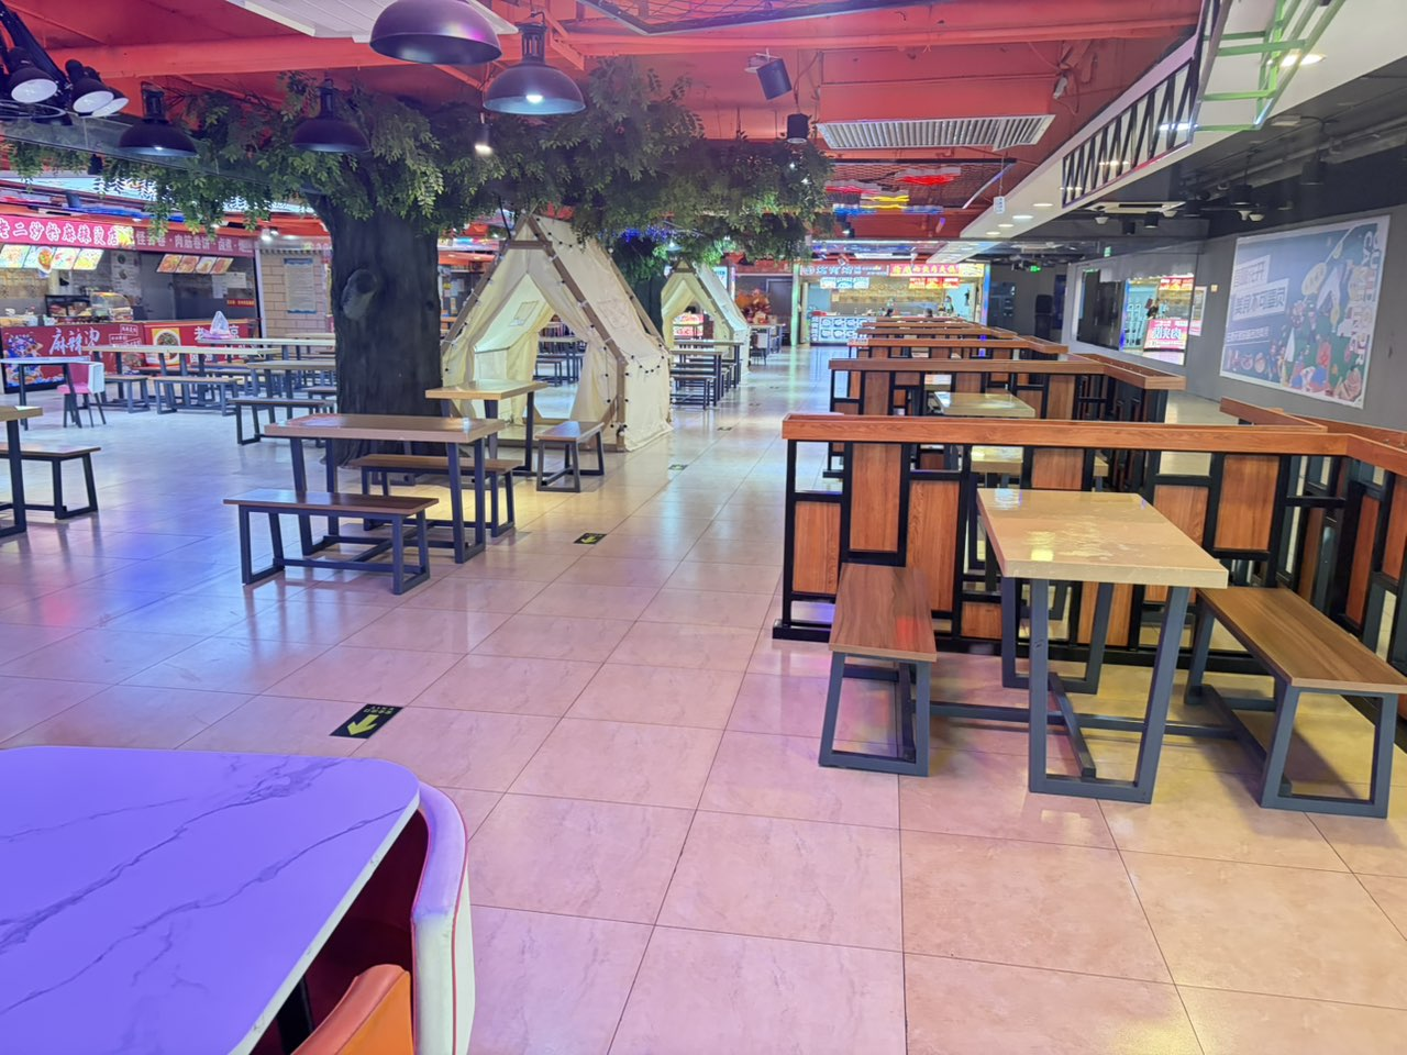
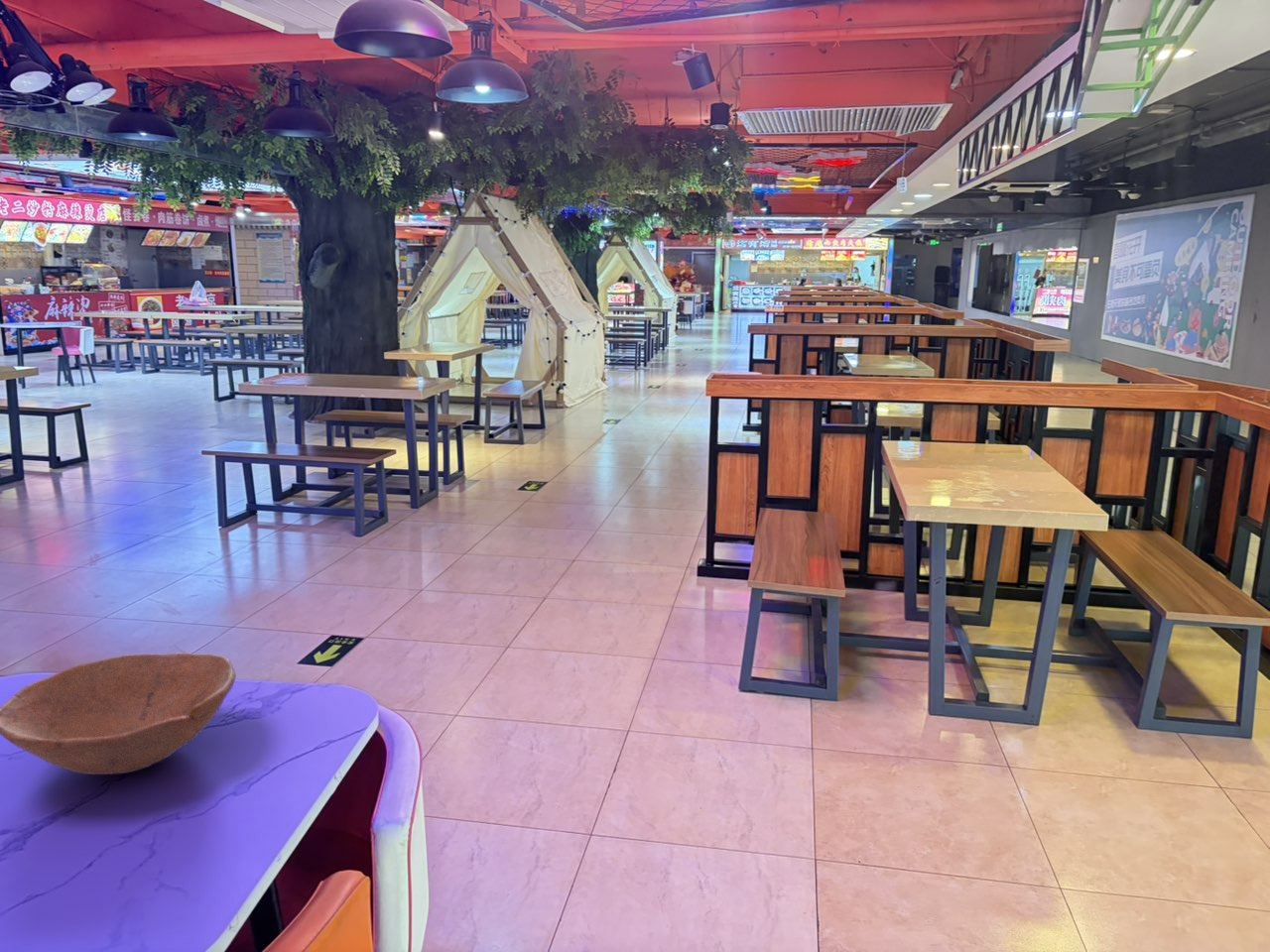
+ bowl [0,652,237,775]
